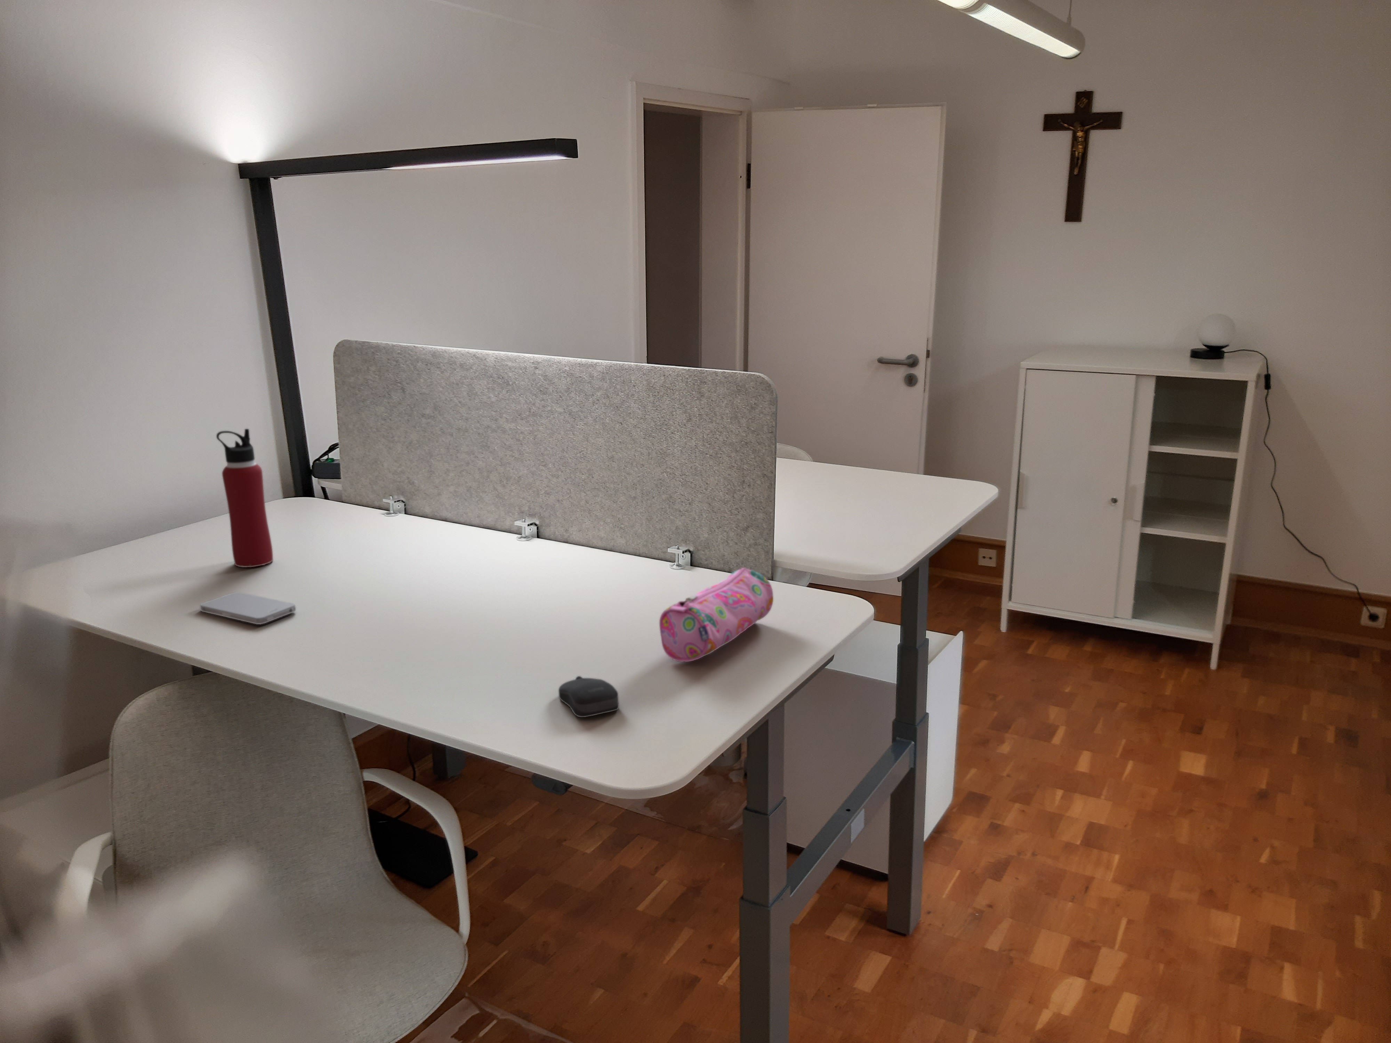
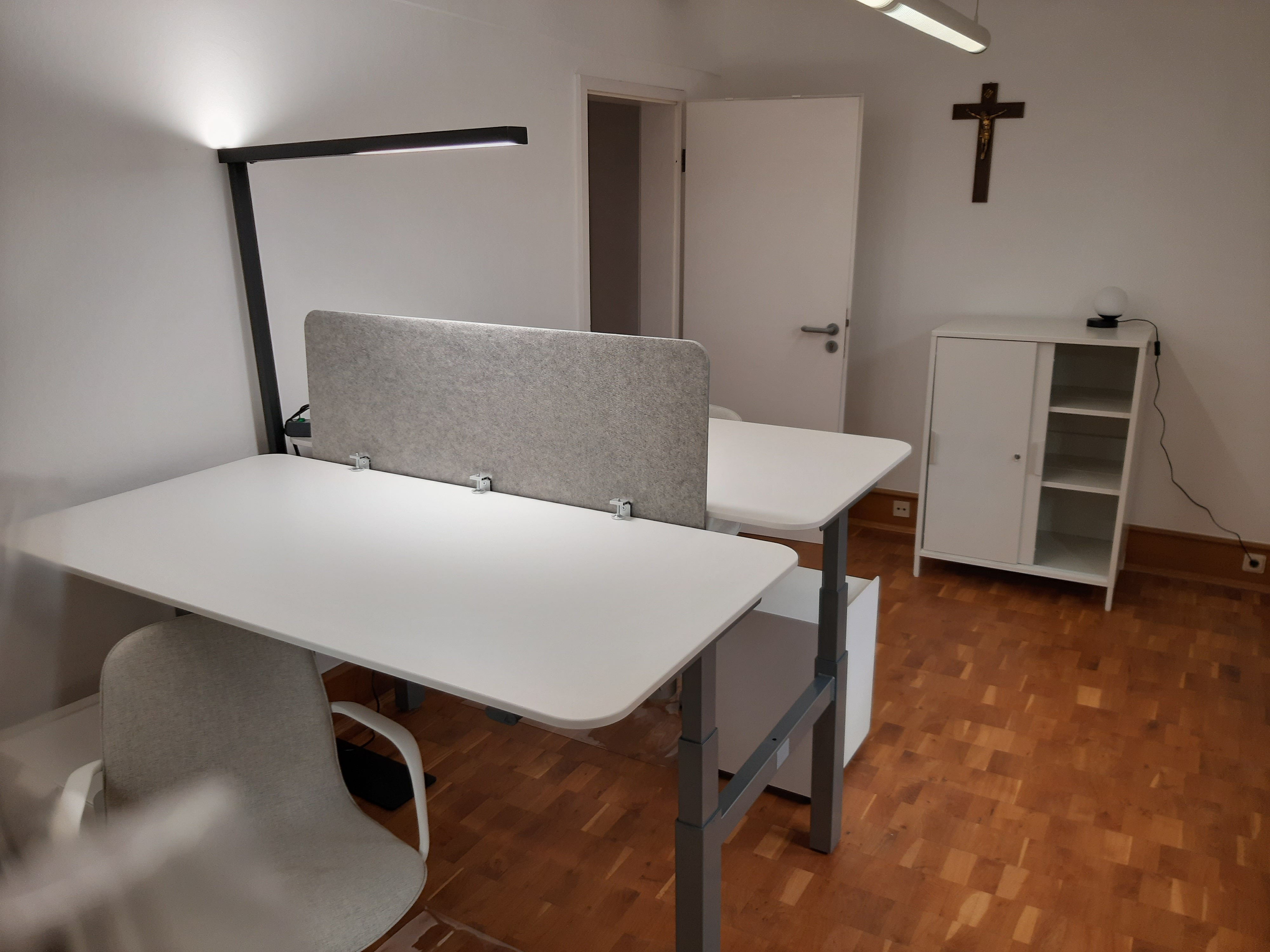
- computer mouse [559,676,619,718]
- smartphone [199,592,297,624]
- pencil case [659,568,773,663]
- water bottle [216,428,274,568]
